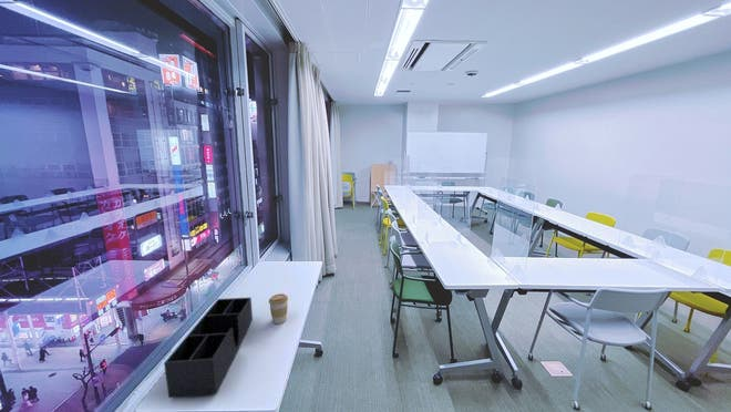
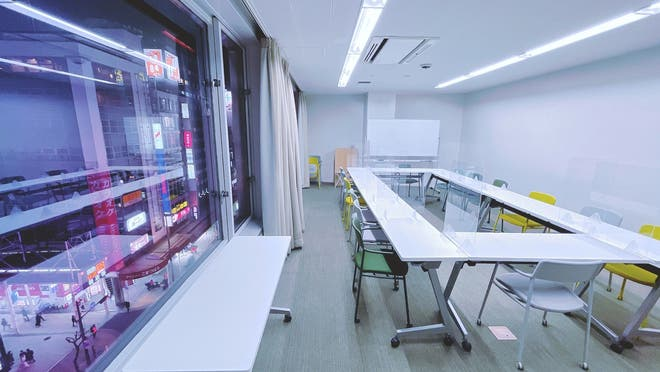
- desk organizer [163,297,254,399]
- coffee cup [268,292,289,325]
